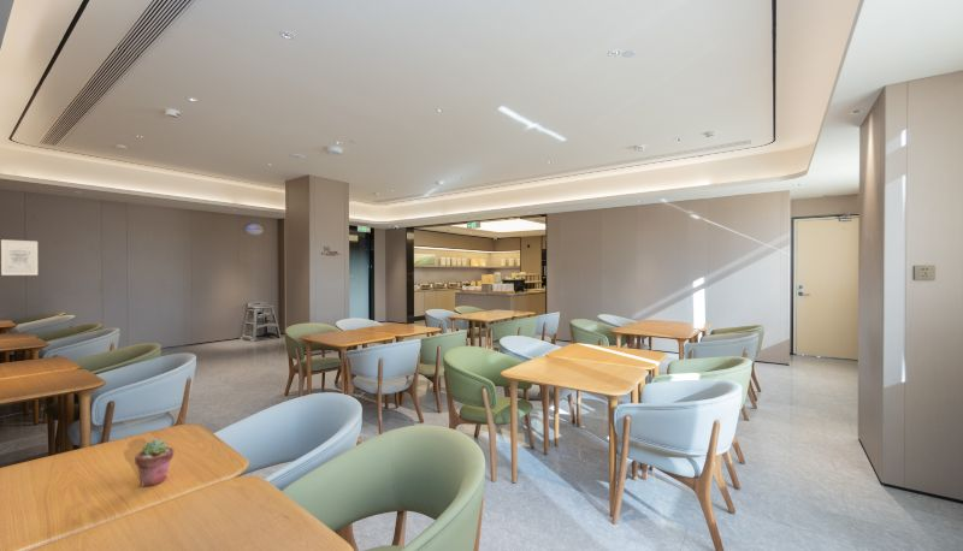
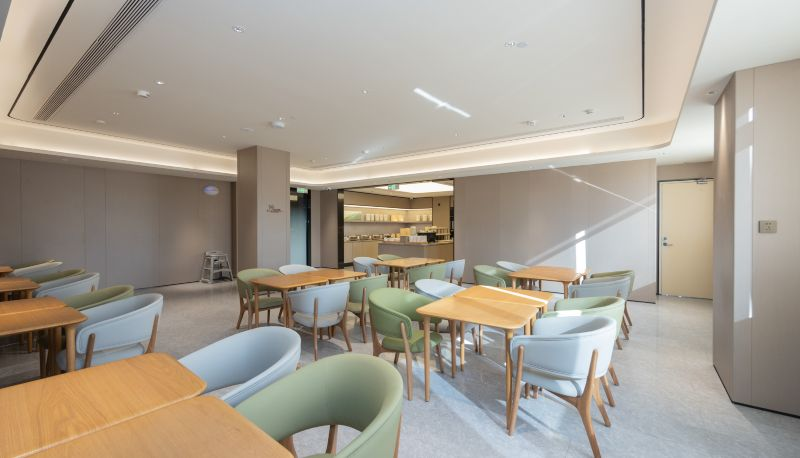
- potted succulent [134,438,175,487]
- wall art [0,238,39,277]
